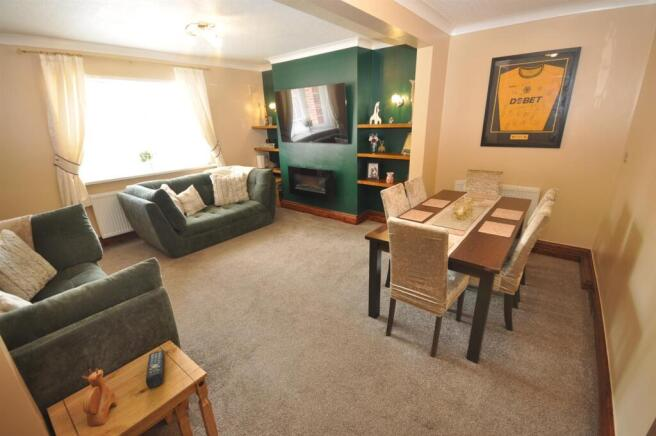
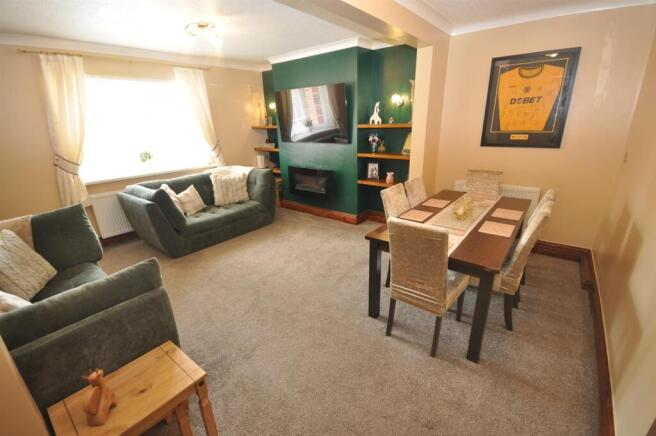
- remote control [145,349,165,390]
